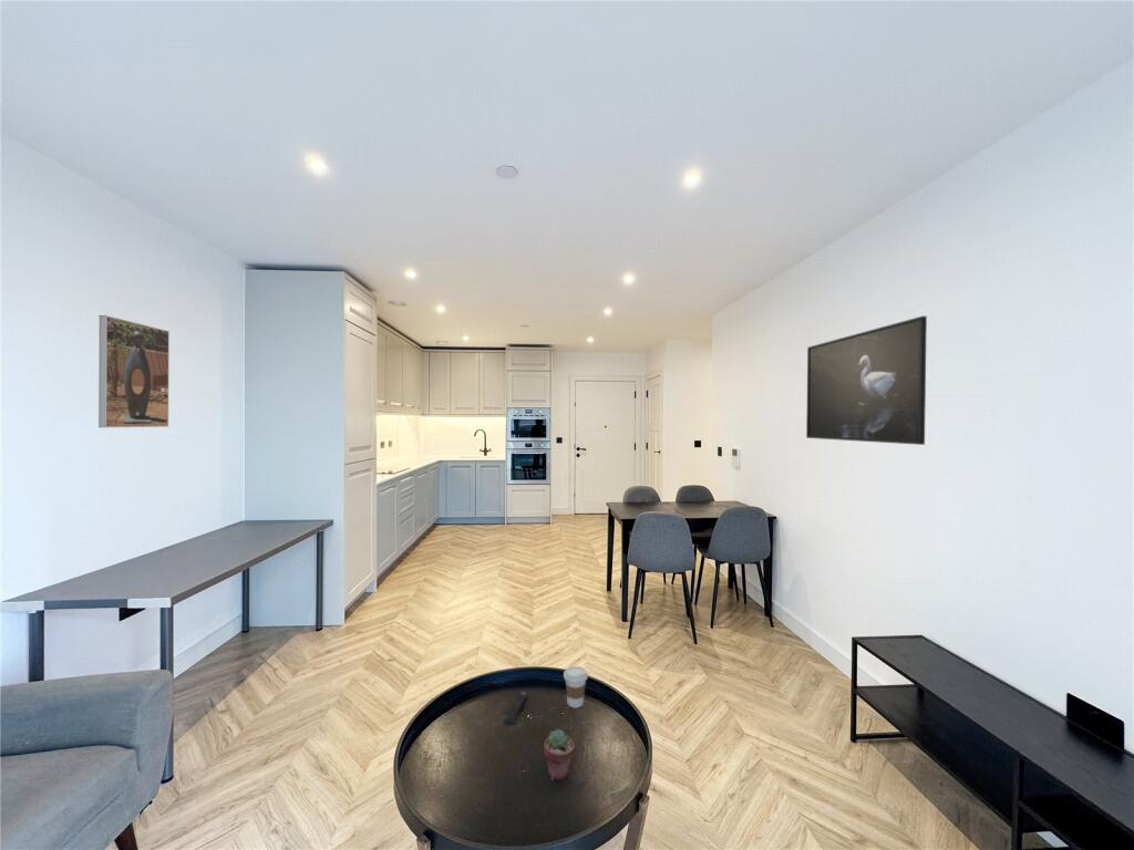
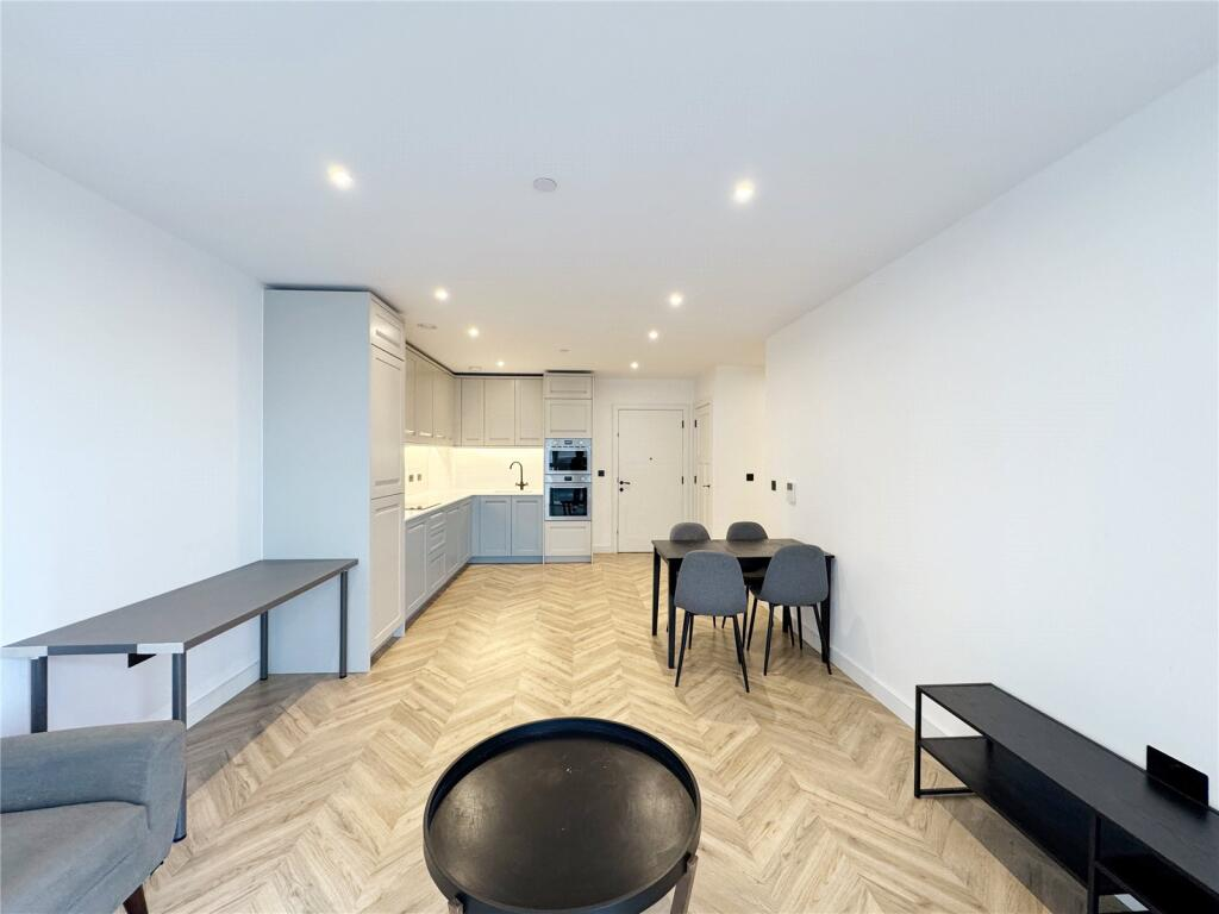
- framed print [805,315,928,446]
- coffee cup [563,665,589,709]
- remote control [503,691,528,724]
- potted succulent [543,728,576,781]
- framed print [97,314,171,428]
